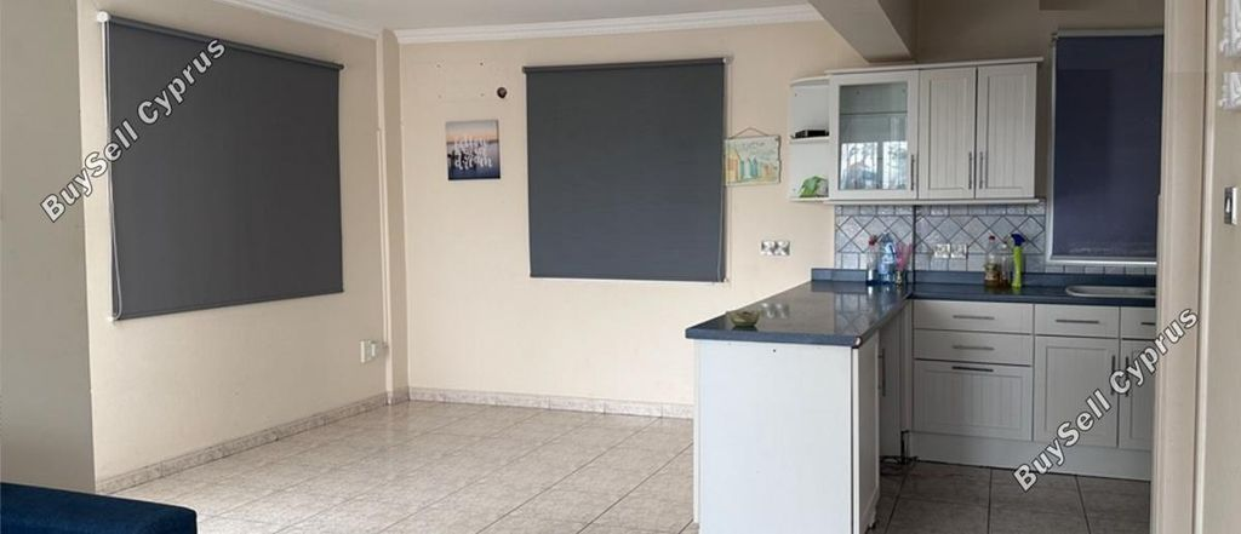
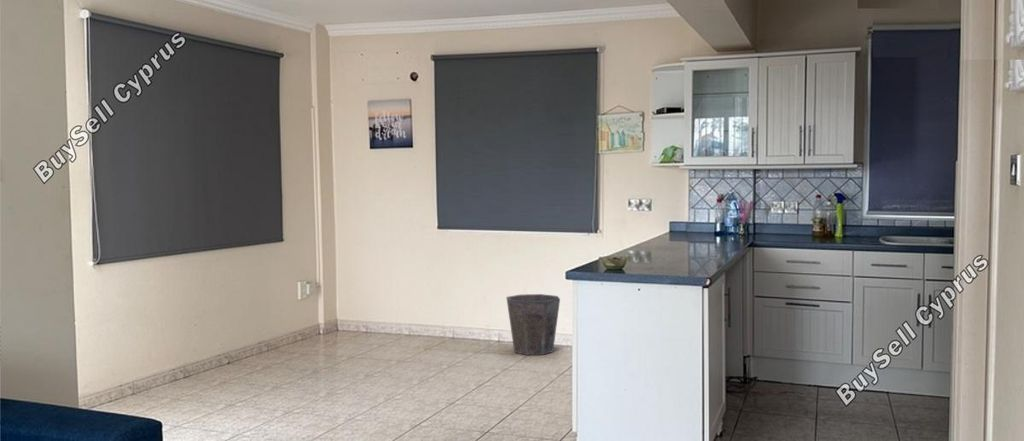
+ waste bin [505,293,561,356]
